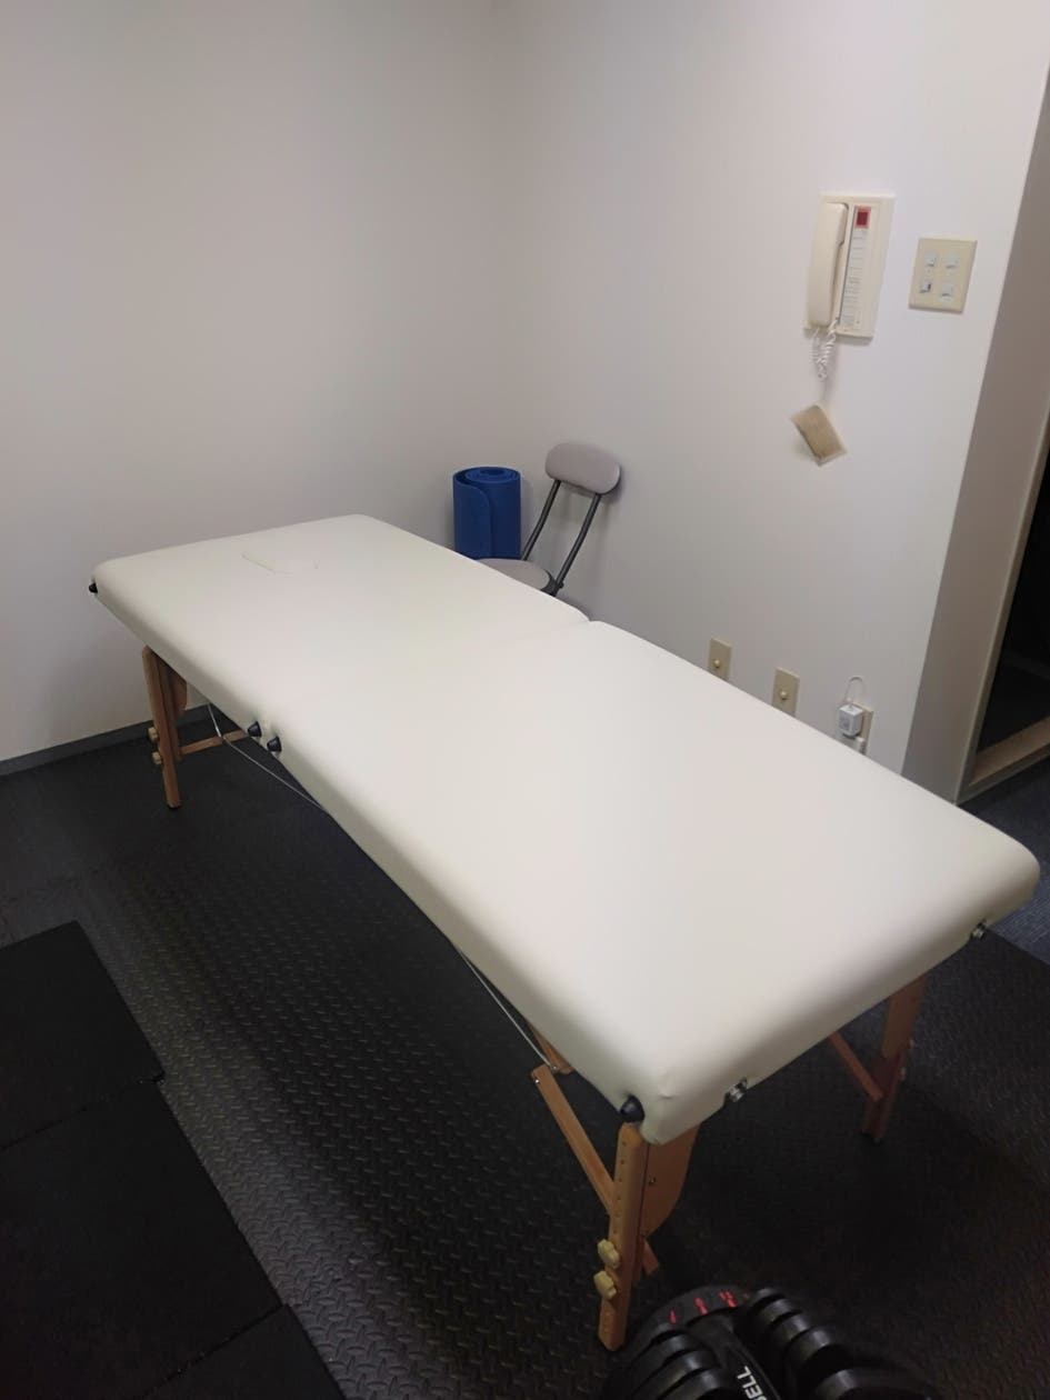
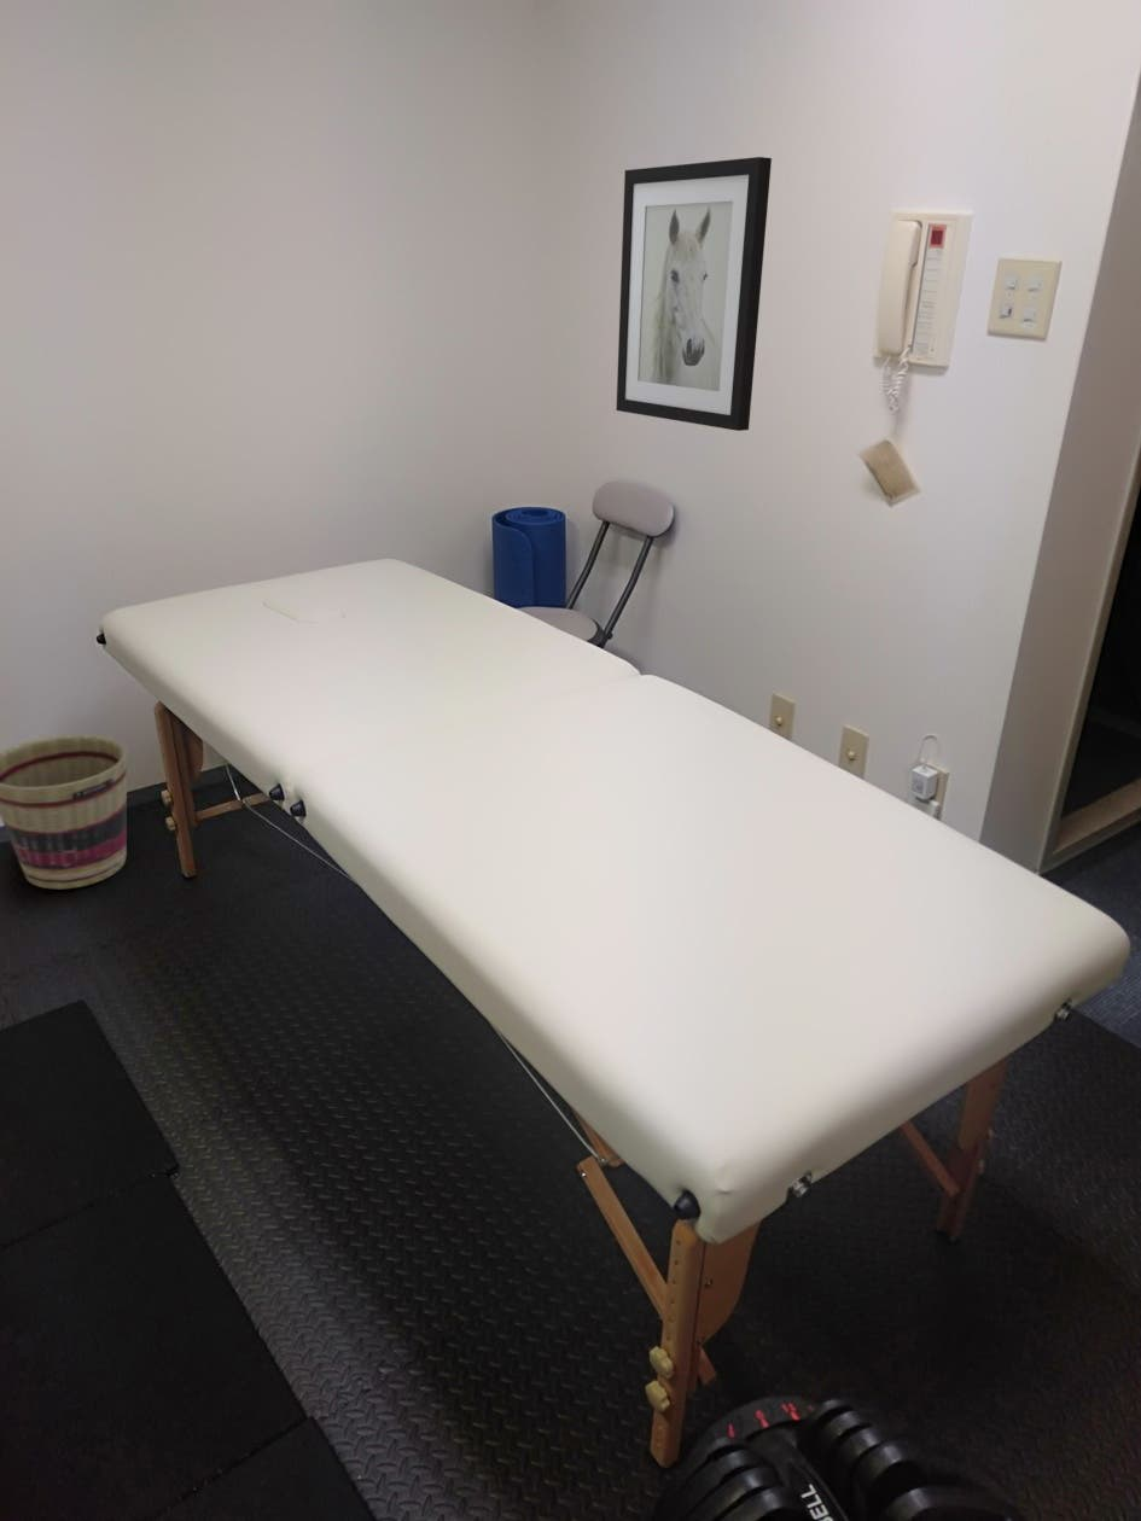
+ basket [0,733,128,890]
+ wall art [615,156,773,432]
